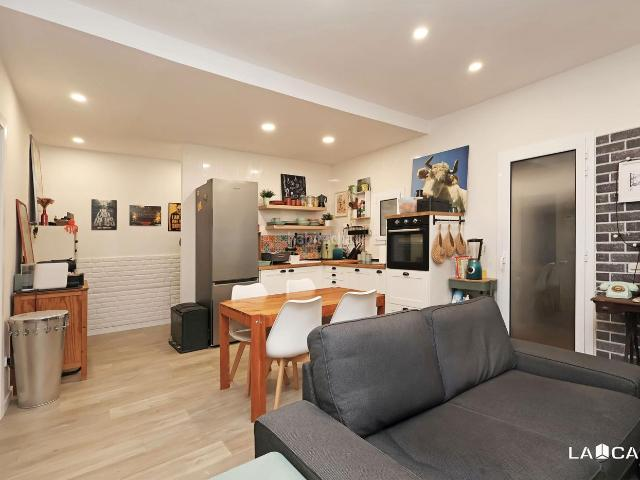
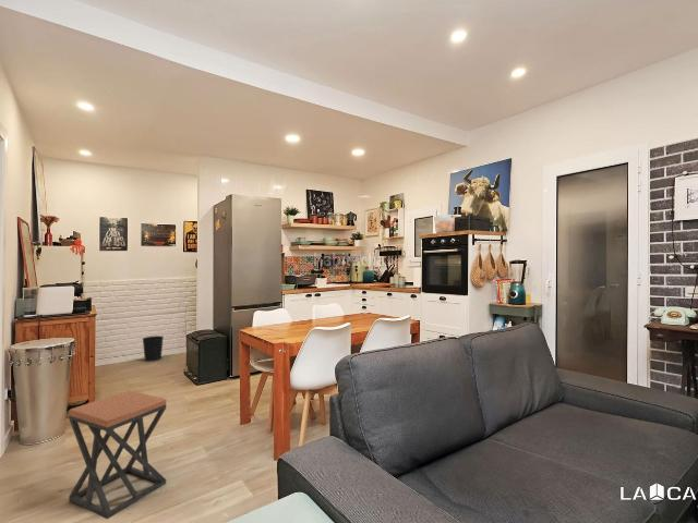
+ wastebasket [142,335,165,363]
+ stool [68,389,167,520]
